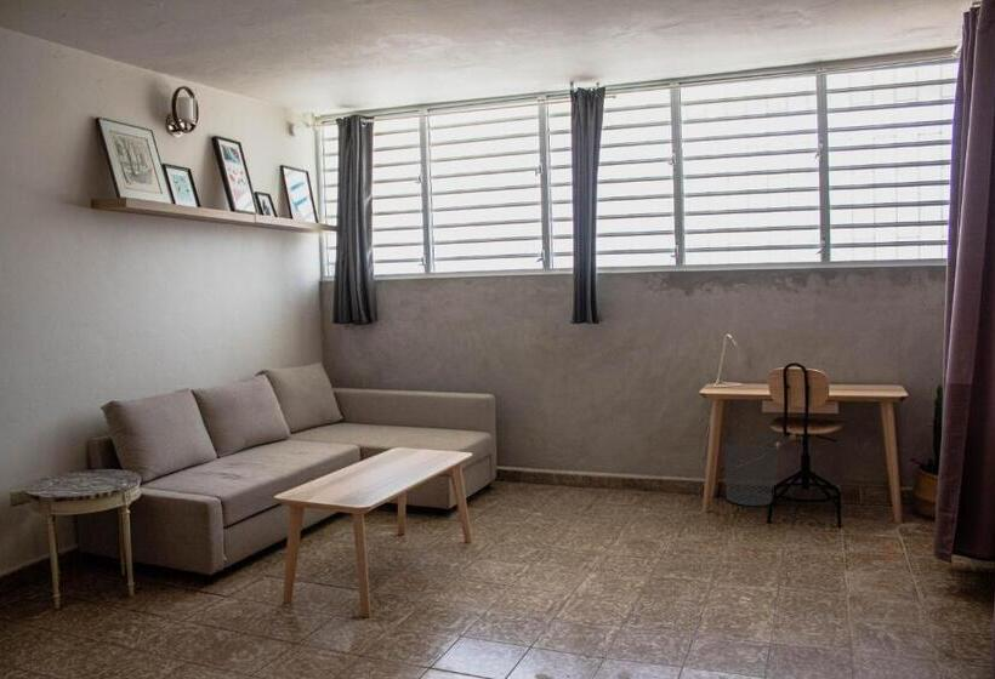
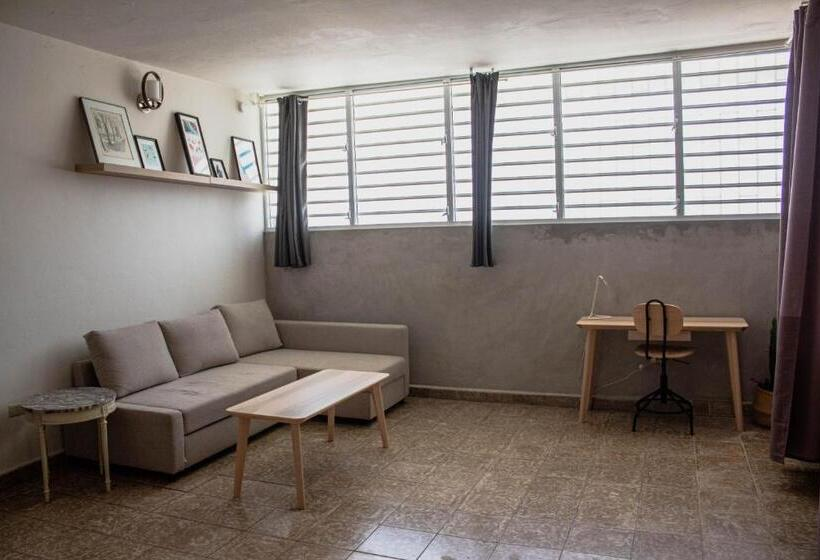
- waste bin [723,439,778,507]
